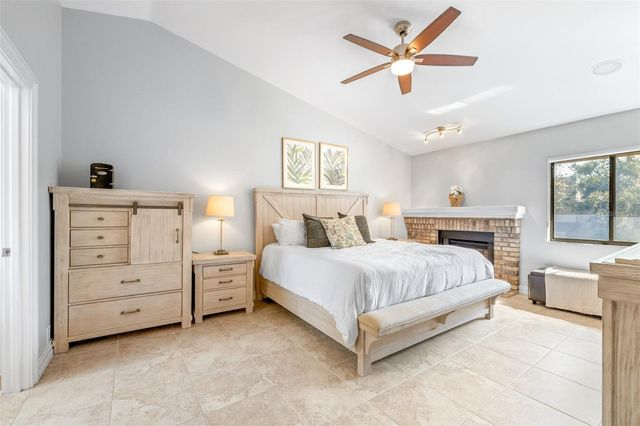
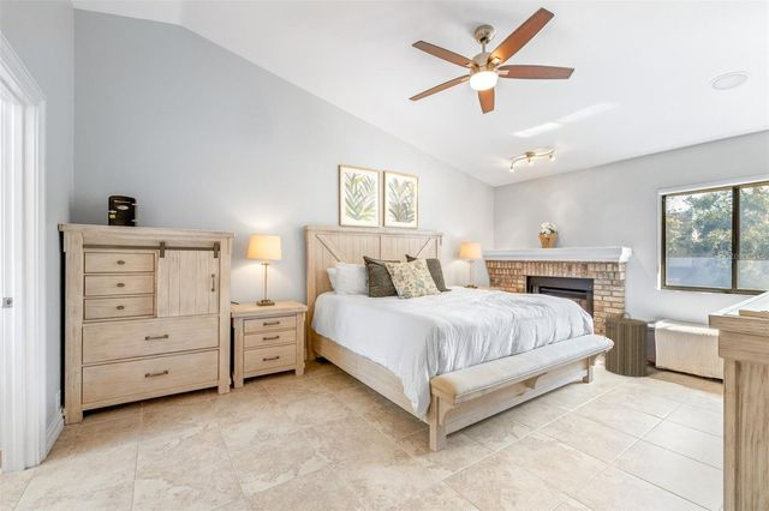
+ laundry hamper [602,312,649,378]
